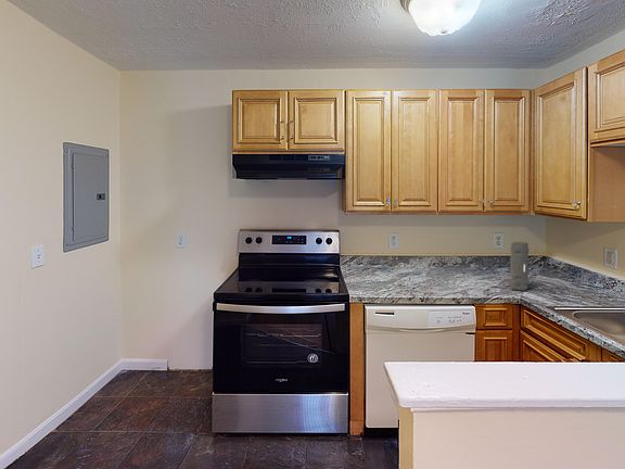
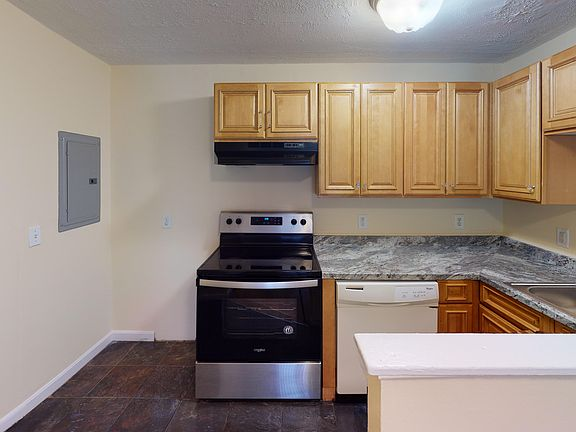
- speaker [509,241,530,292]
